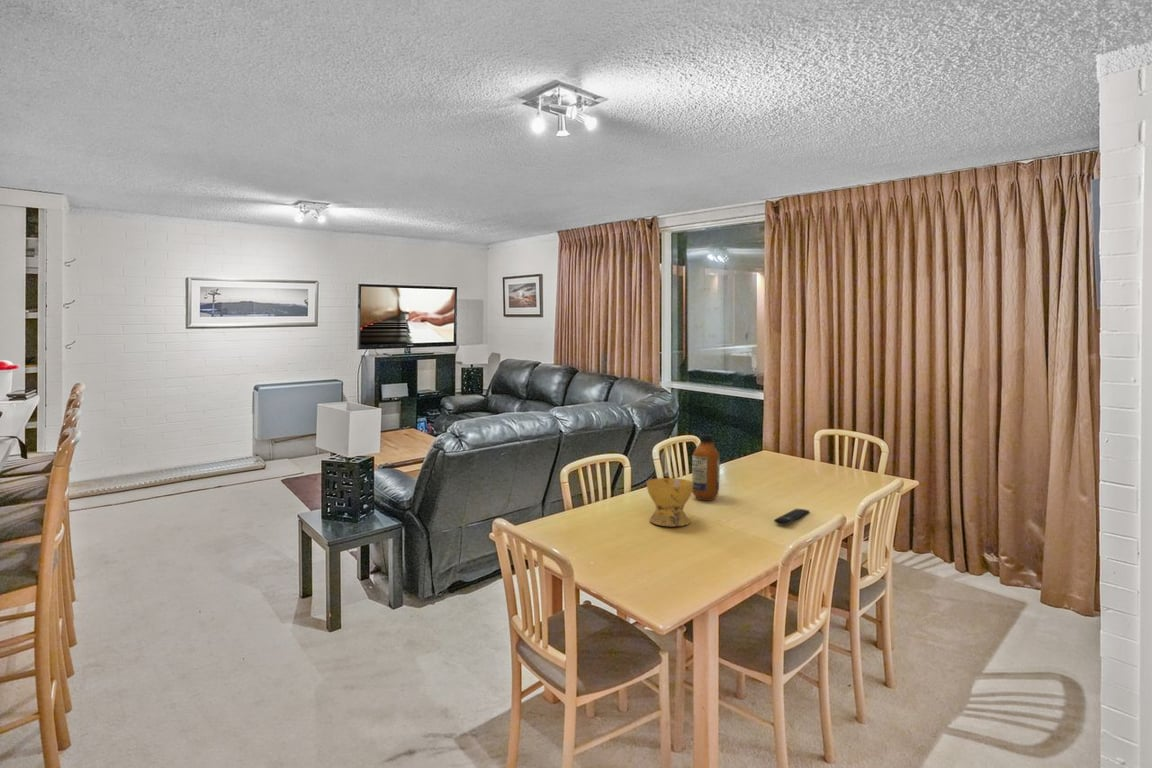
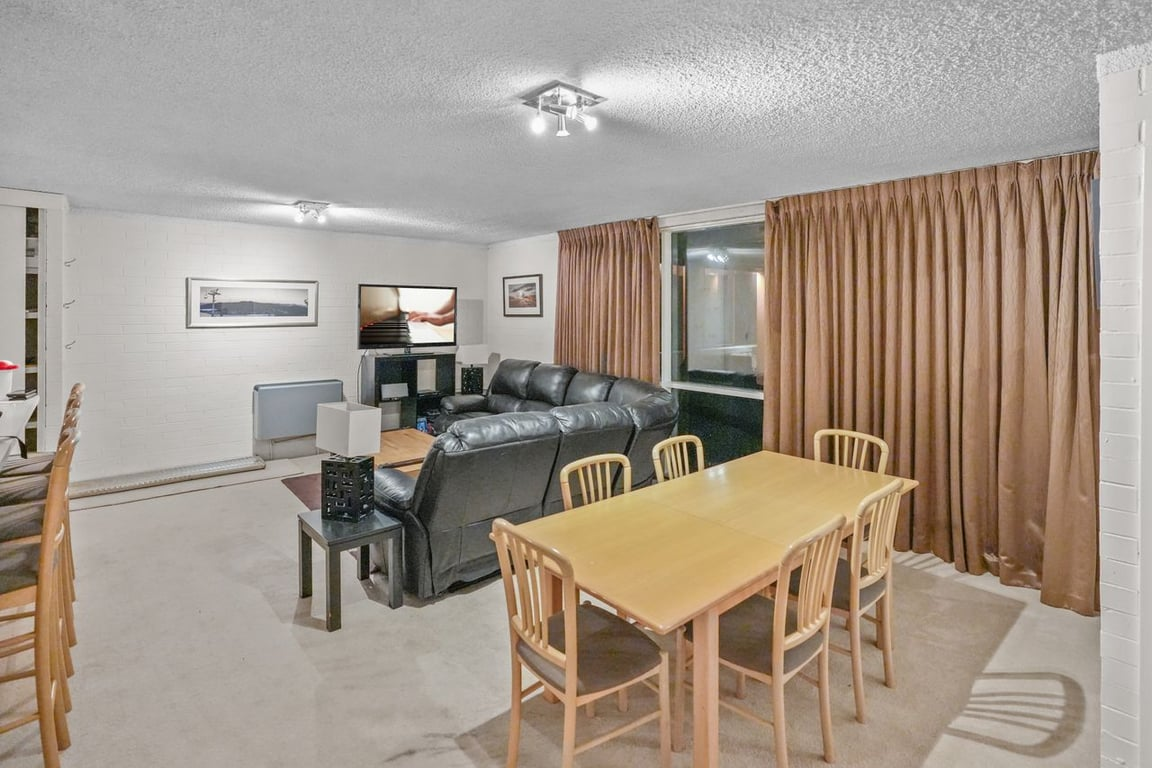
- bottle [691,433,721,501]
- remote control [773,508,810,526]
- bowl [645,477,693,527]
